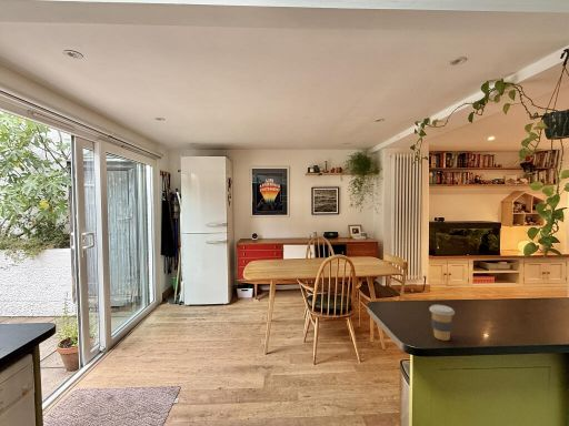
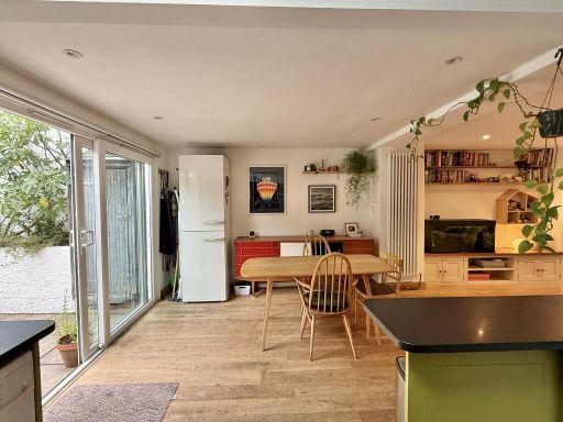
- coffee cup [428,304,456,342]
